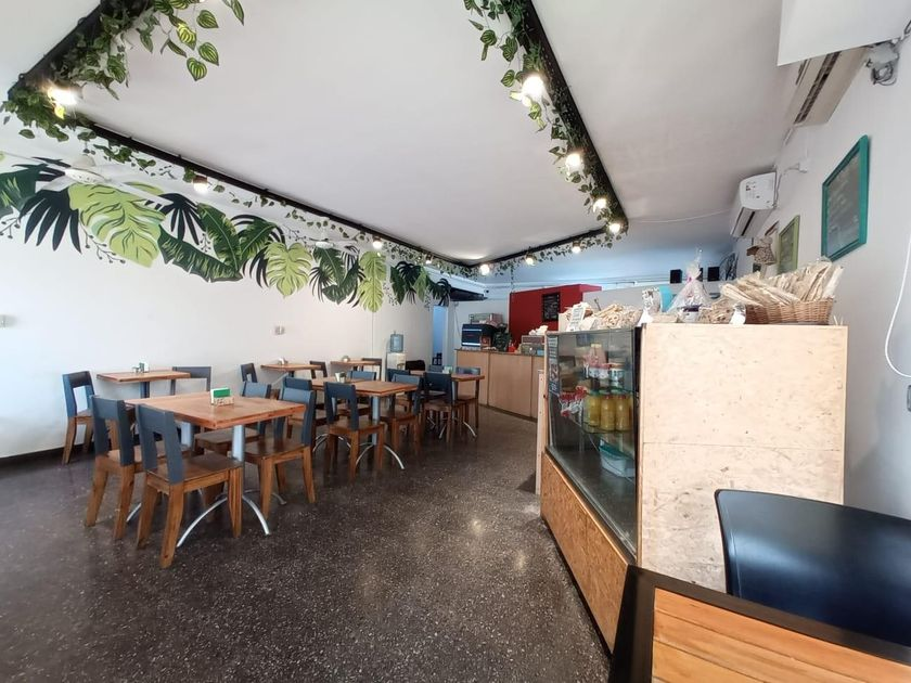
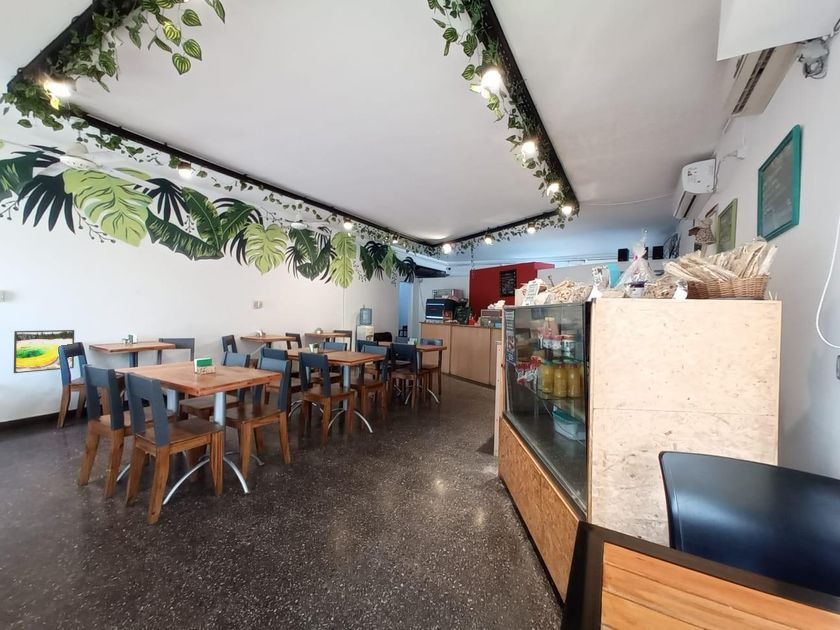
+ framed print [13,329,75,374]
